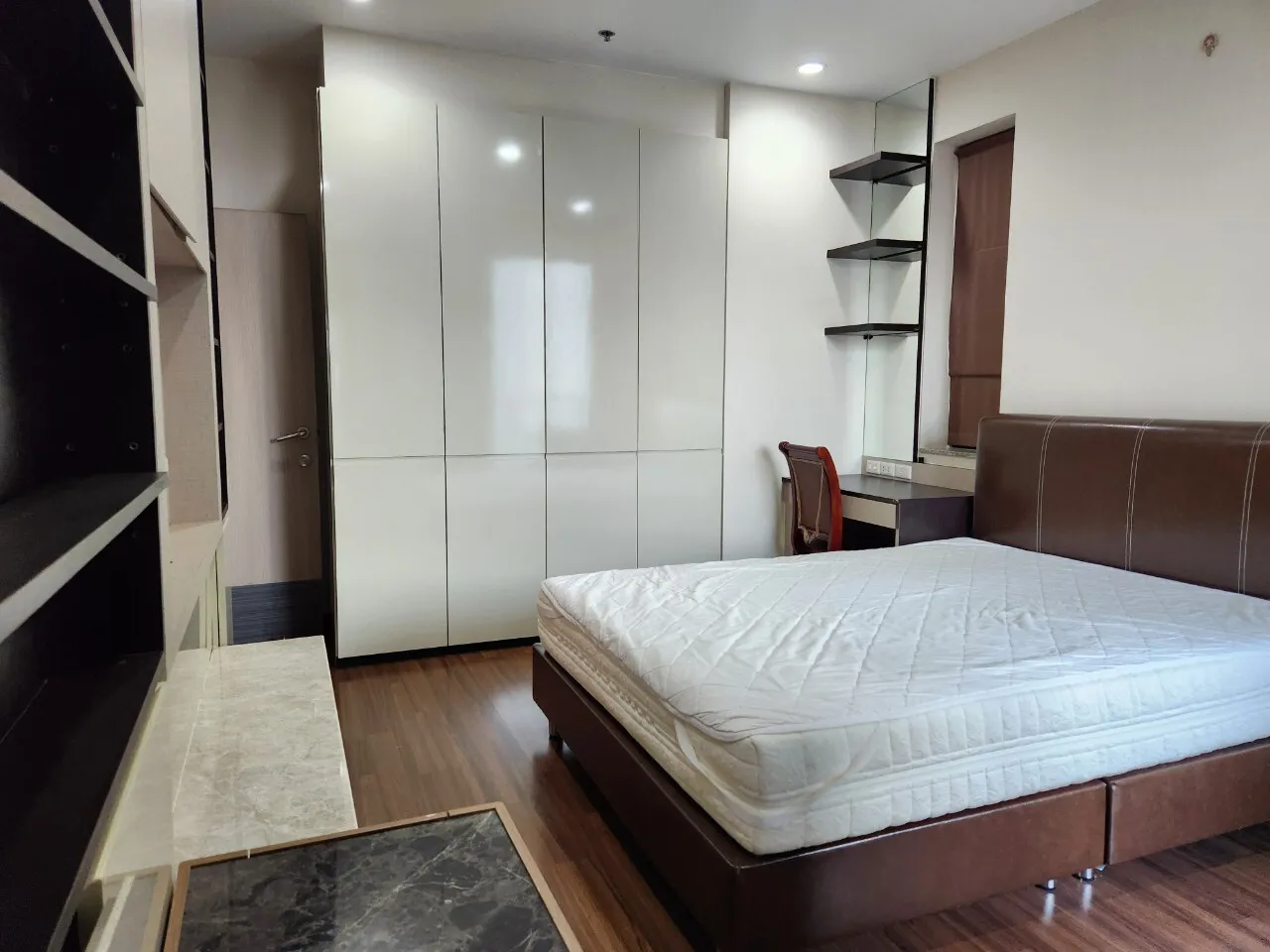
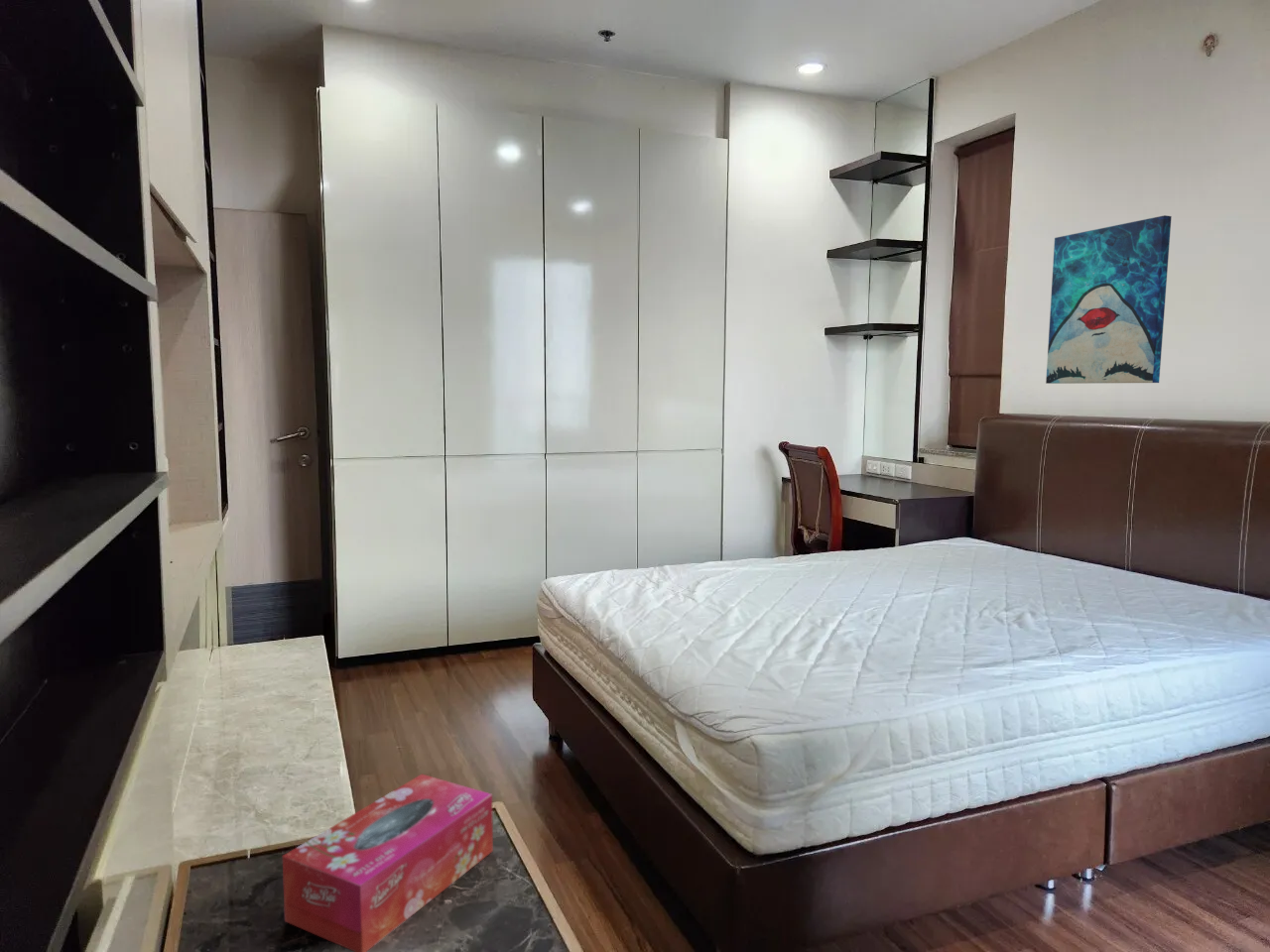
+ tissue box [282,773,494,952]
+ wall art [1045,214,1173,385]
